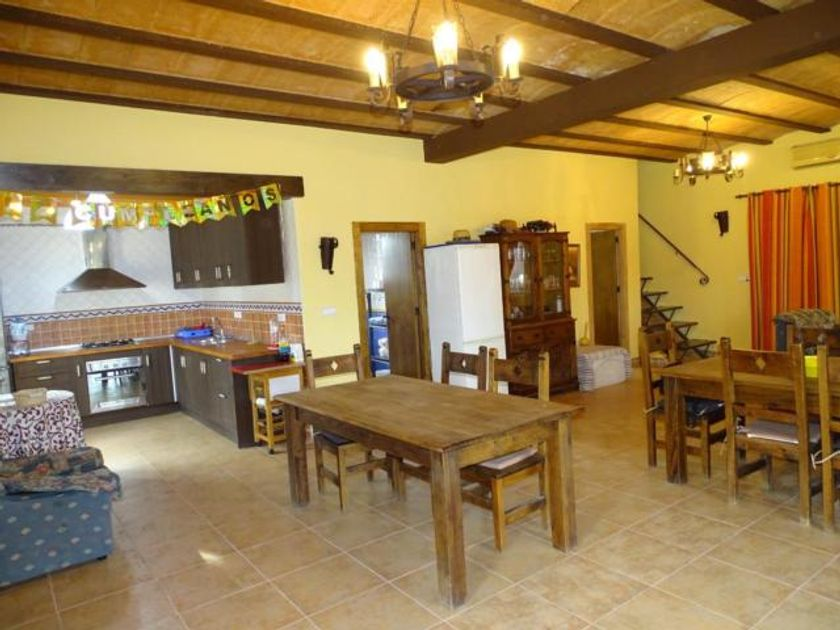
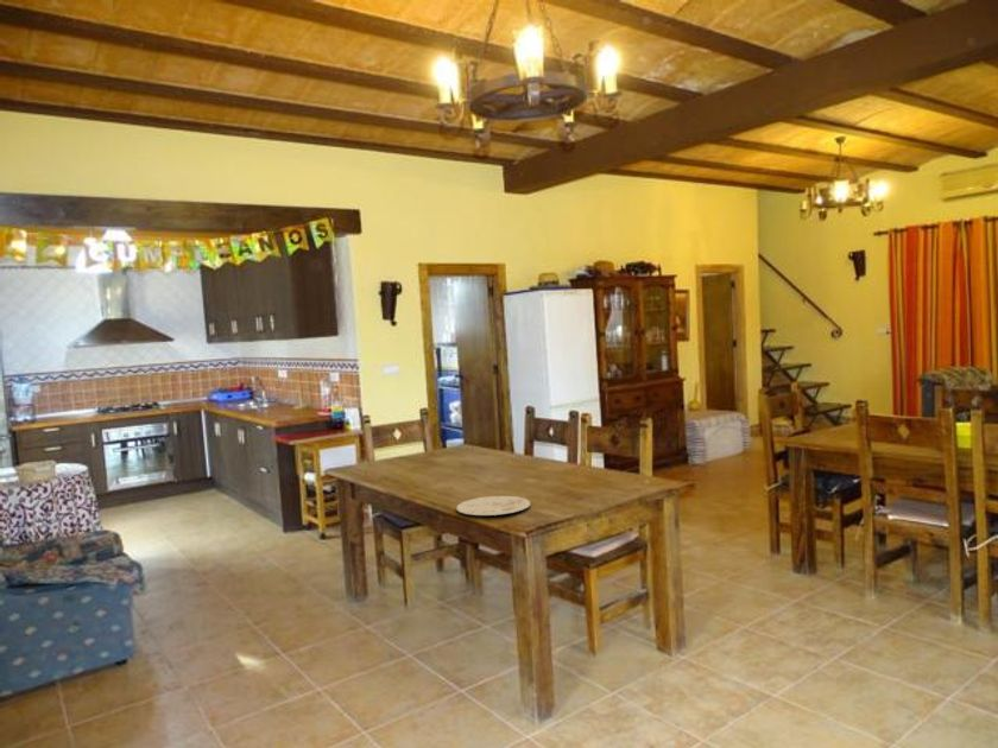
+ plate [455,495,531,516]
